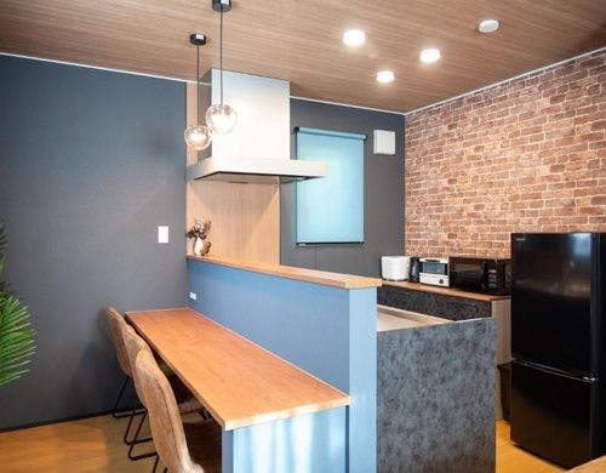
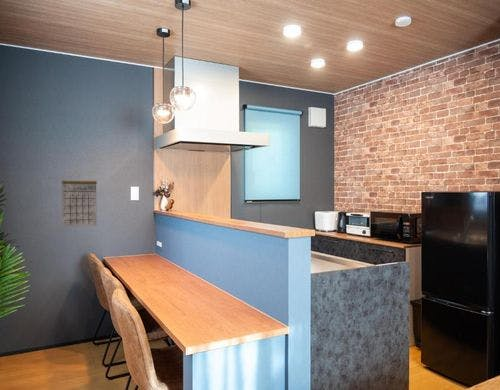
+ calendar [61,170,98,228]
